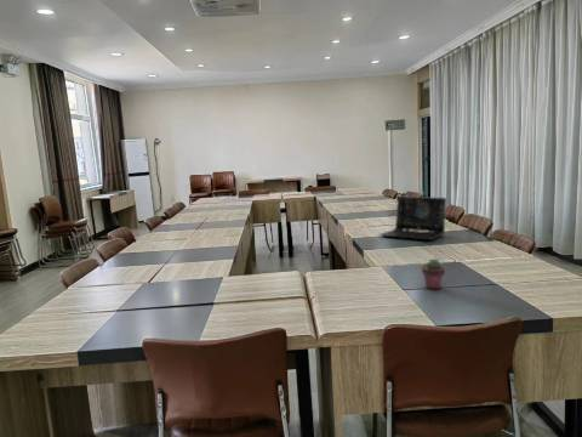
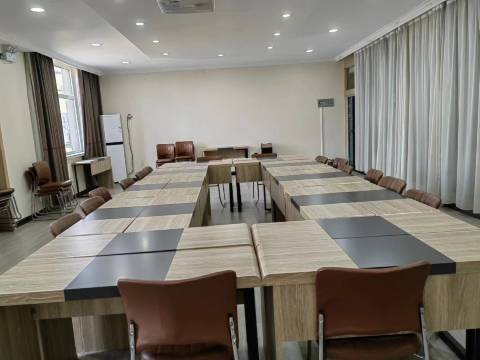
- potted succulent [421,257,446,290]
- laptop computer [378,195,447,240]
